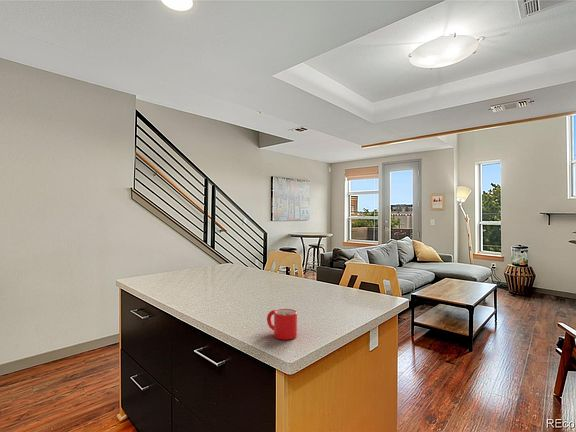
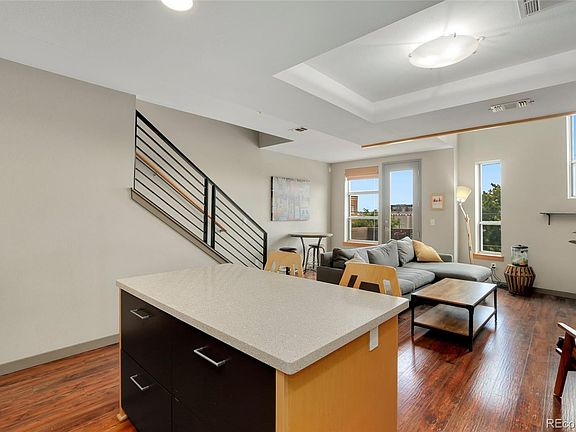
- mug [266,308,298,341]
